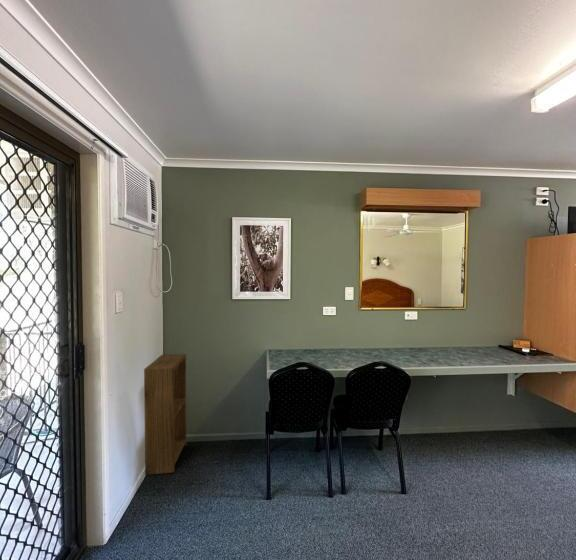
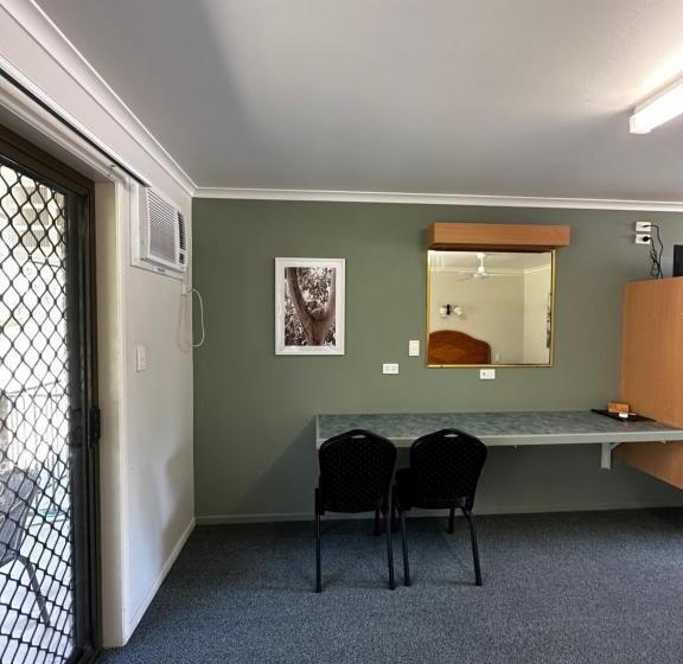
- shelving unit [143,353,187,476]
